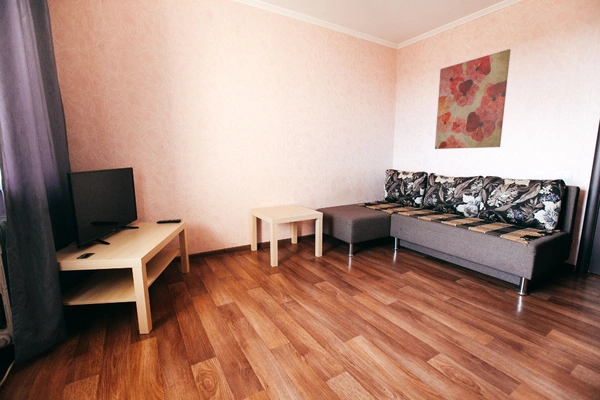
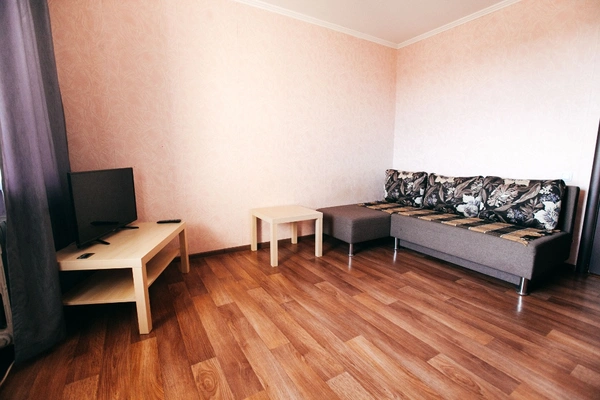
- wall art [434,48,512,150]
